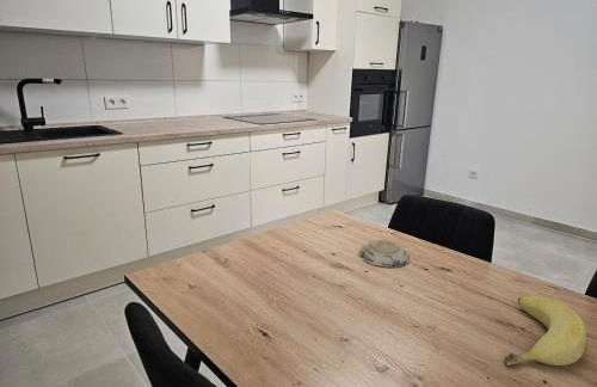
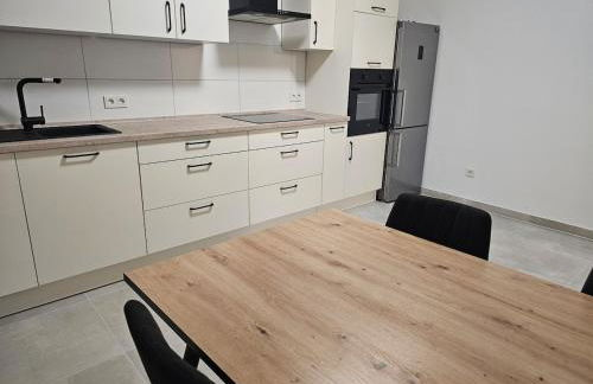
- decorative bowl [358,239,411,269]
- banana [503,295,587,367]
